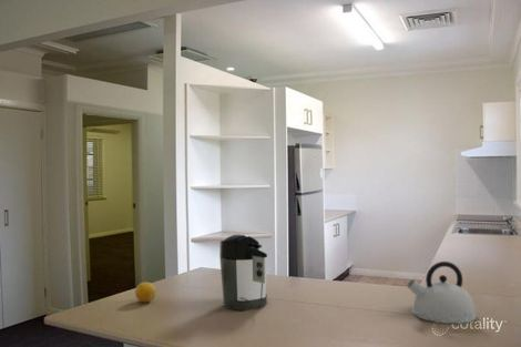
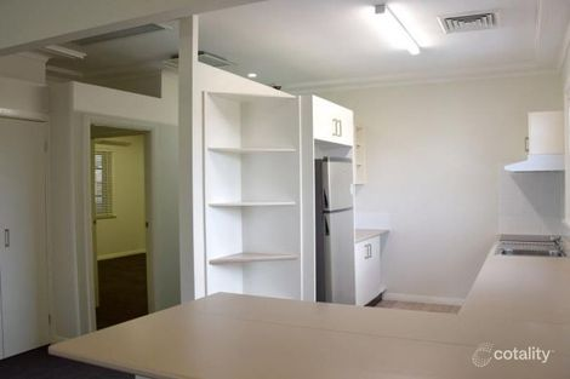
- coffee maker [218,233,268,312]
- kettle [406,261,478,325]
- fruit [134,282,157,304]
